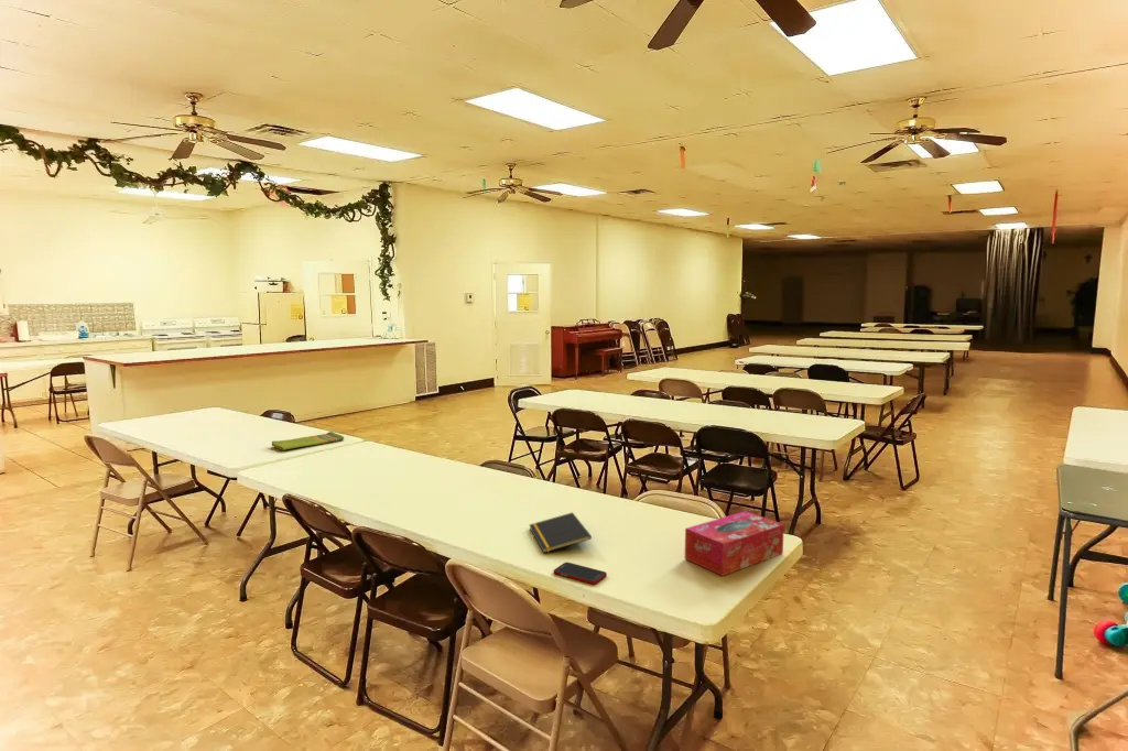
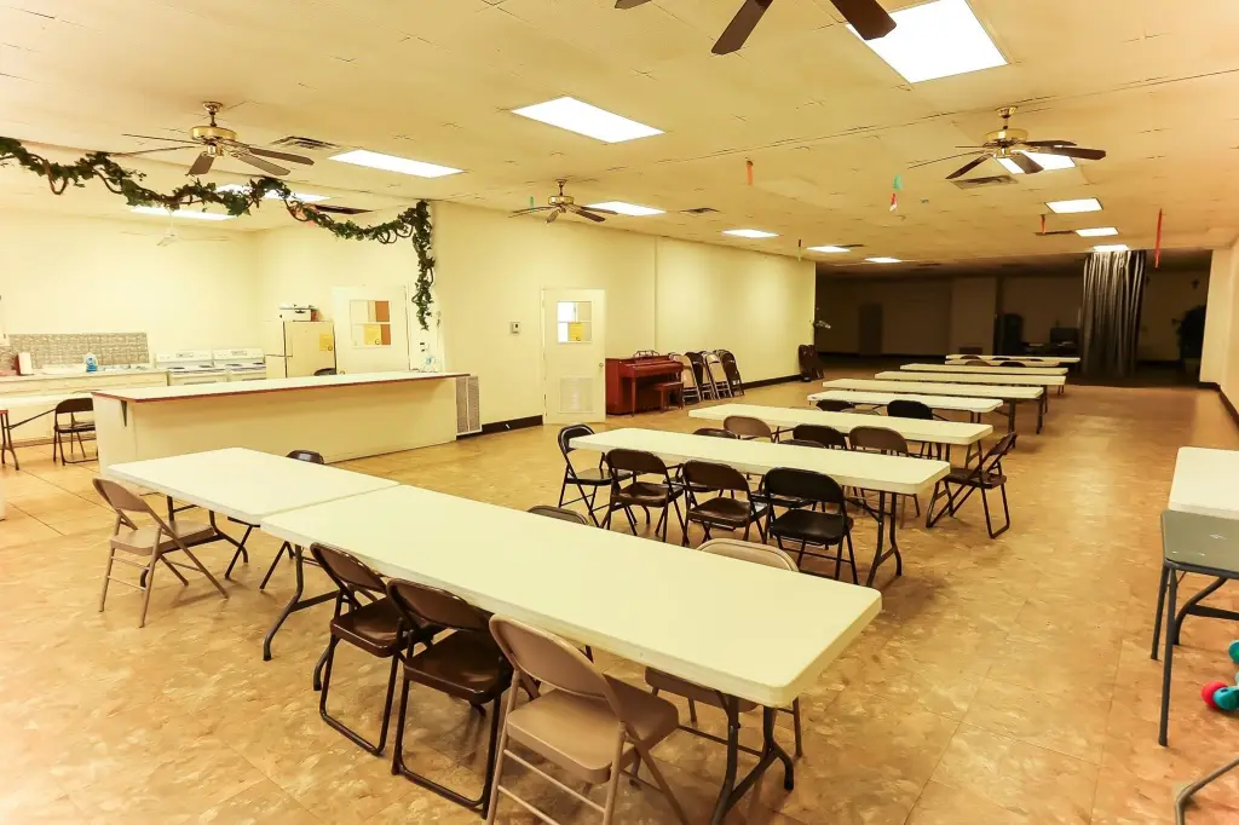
- notepad [528,511,593,554]
- tissue box [684,510,785,577]
- cell phone [553,562,608,586]
- dish towel [271,431,345,451]
